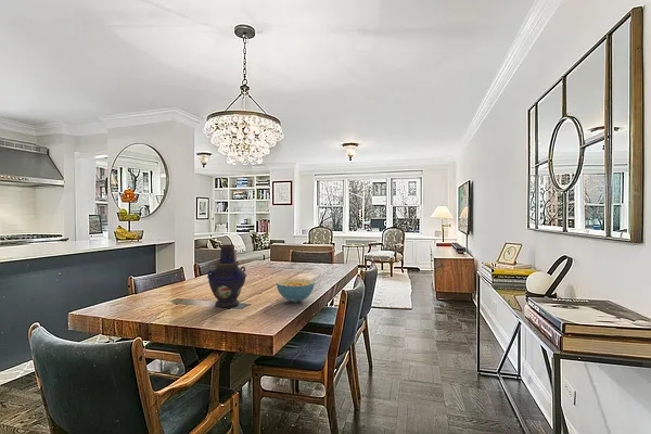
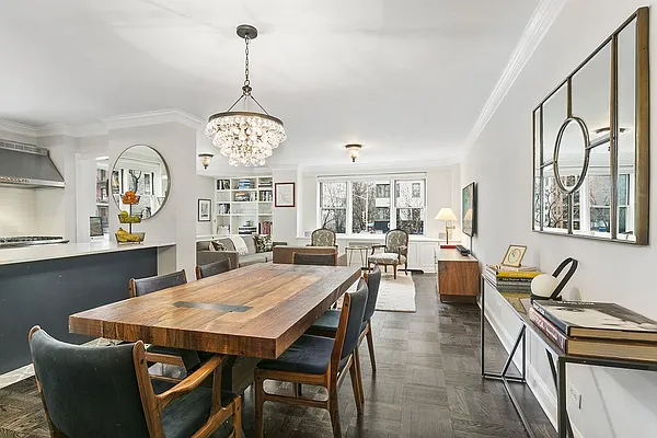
- cereal bowl [276,278,316,304]
- vase [206,243,247,308]
